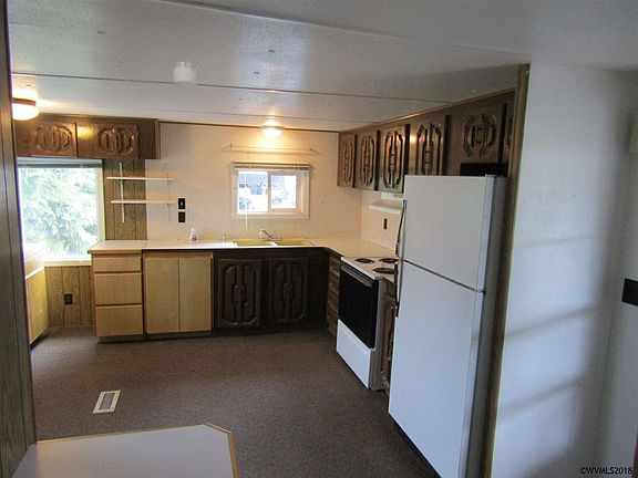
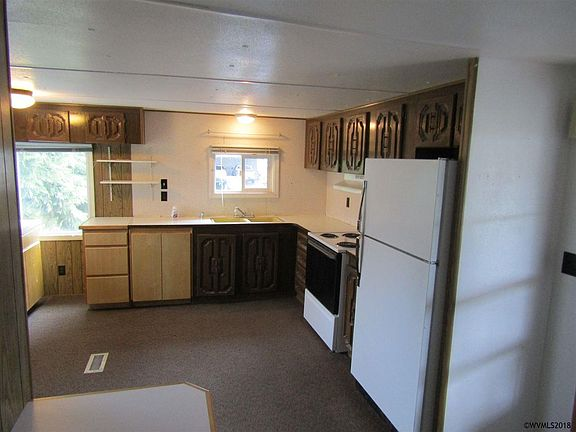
- smoke detector [172,61,199,87]
